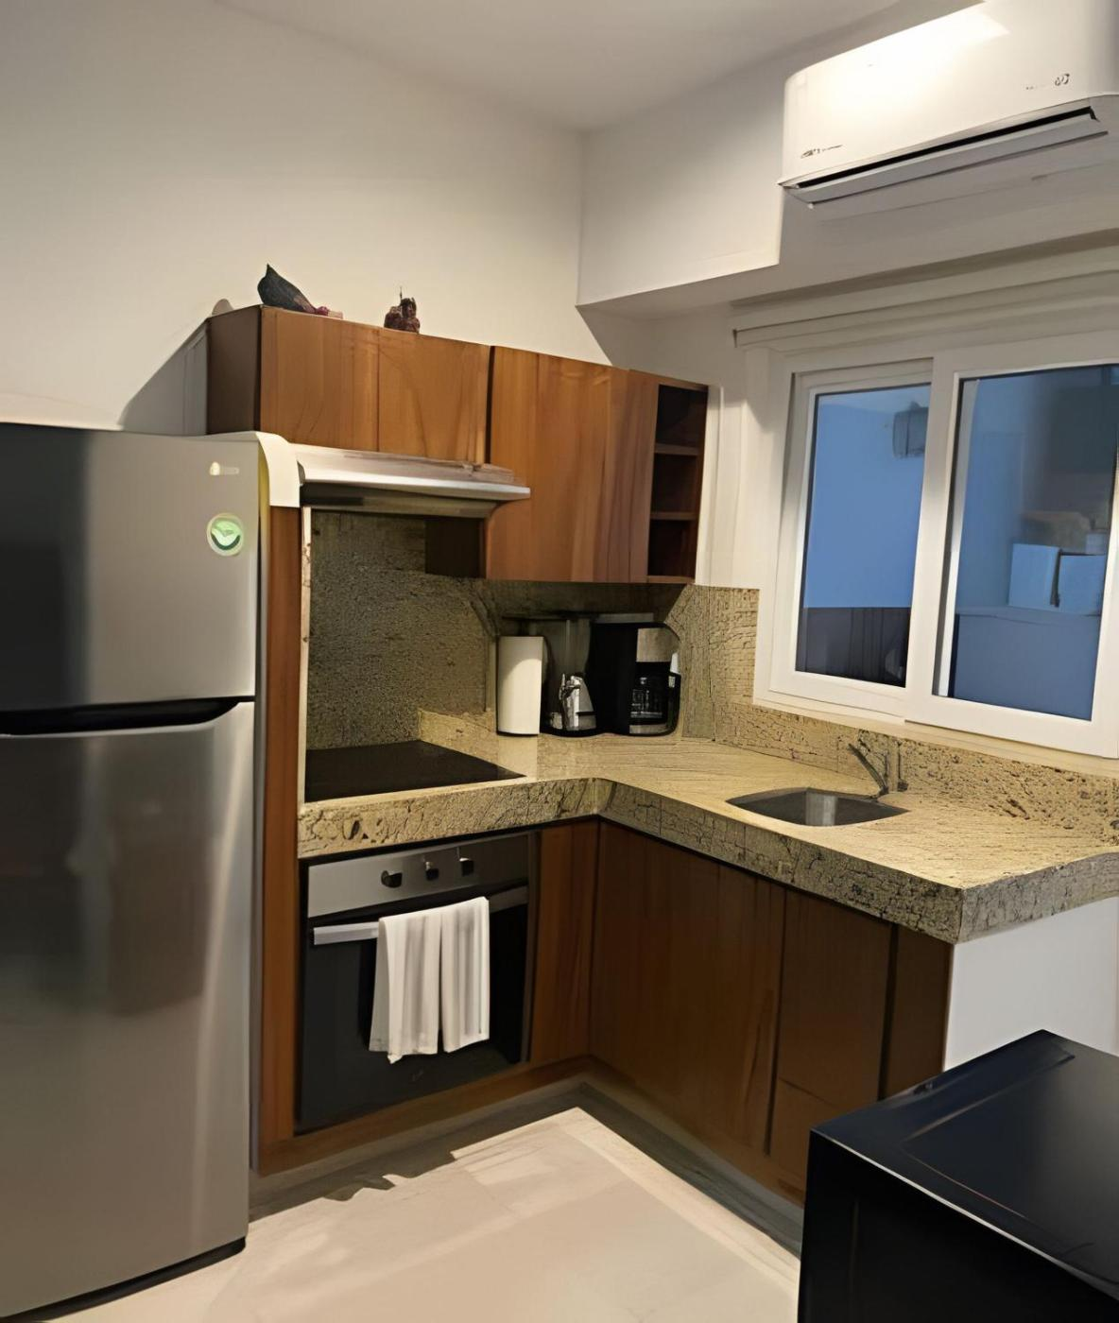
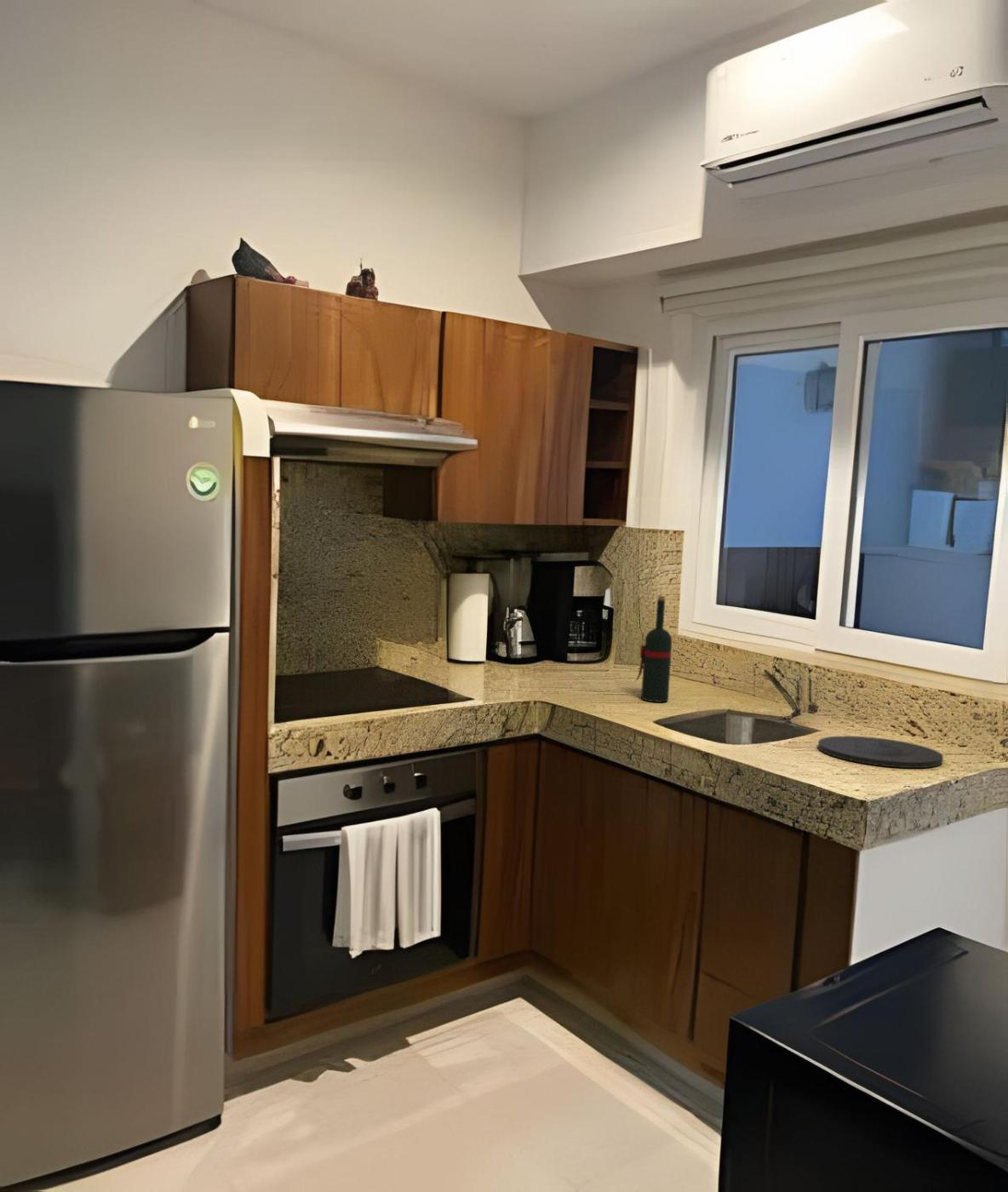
+ plate [817,735,944,769]
+ wine bottle [634,594,673,703]
